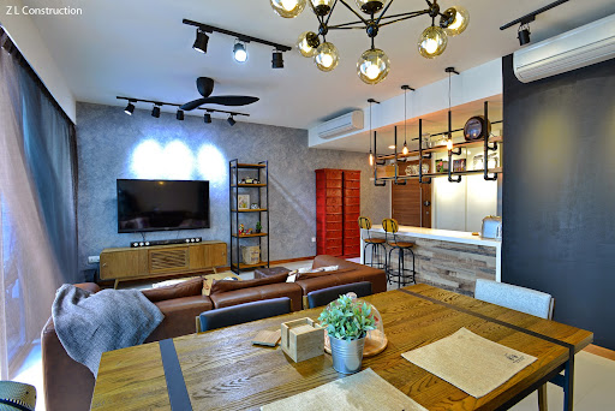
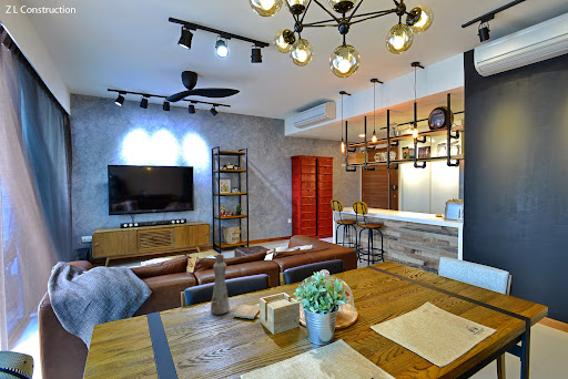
+ bottle [210,253,231,316]
